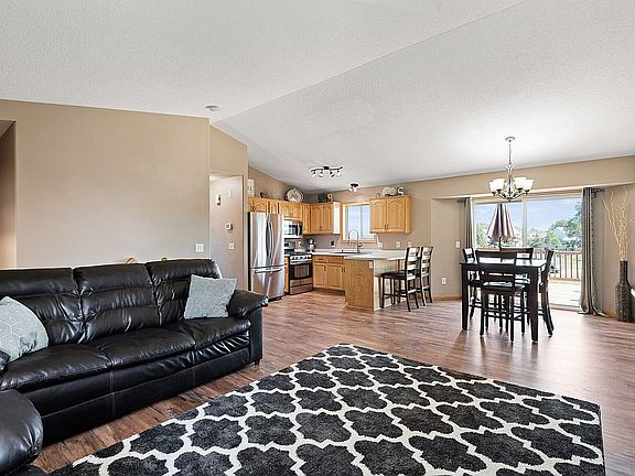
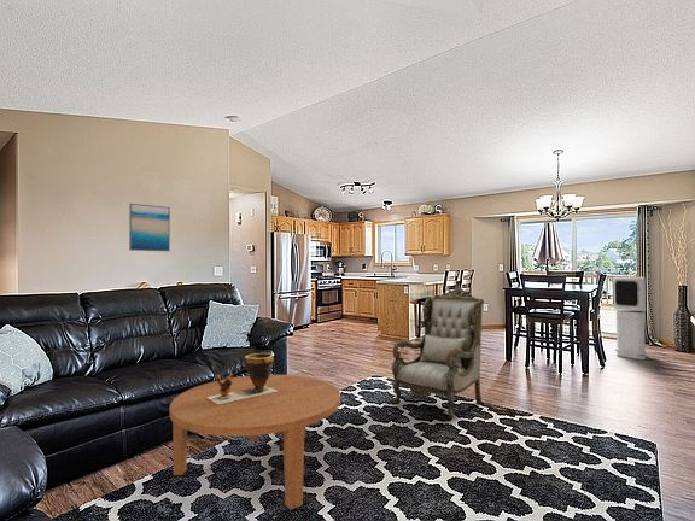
+ air purifier [613,276,648,361]
+ wall art [128,203,171,252]
+ coffee table [168,374,341,510]
+ armchair [391,287,485,420]
+ clay pot [208,351,278,404]
